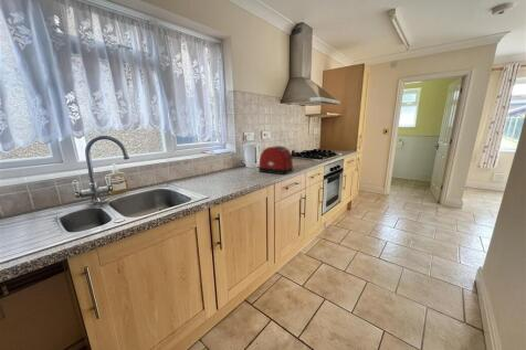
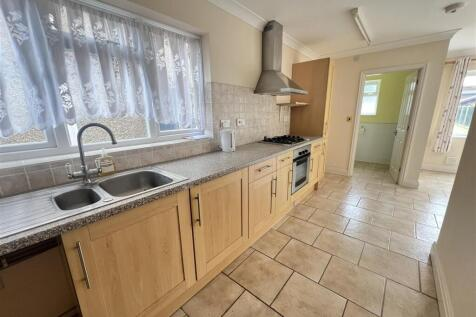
- toaster [257,145,295,176]
